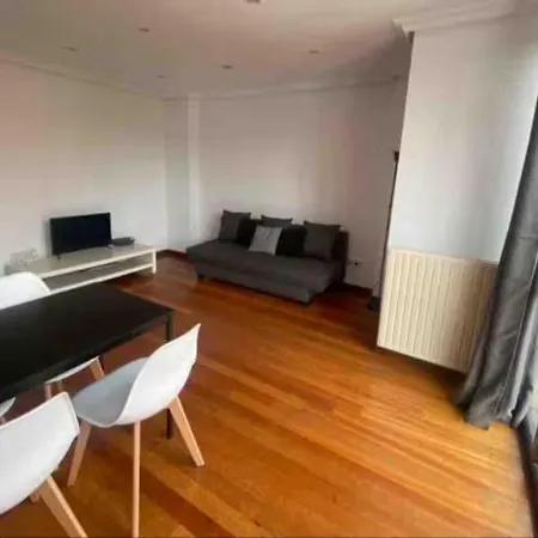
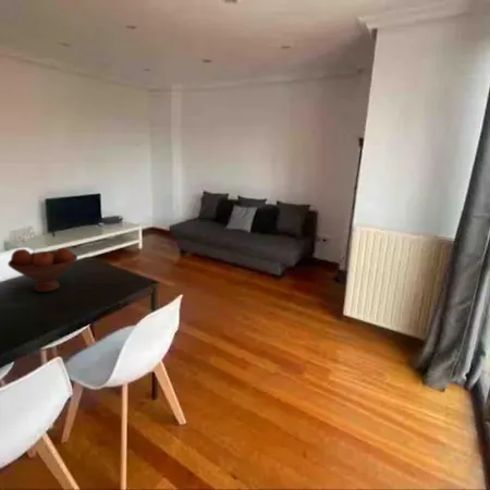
+ fruit bowl [7,247,78,293]
